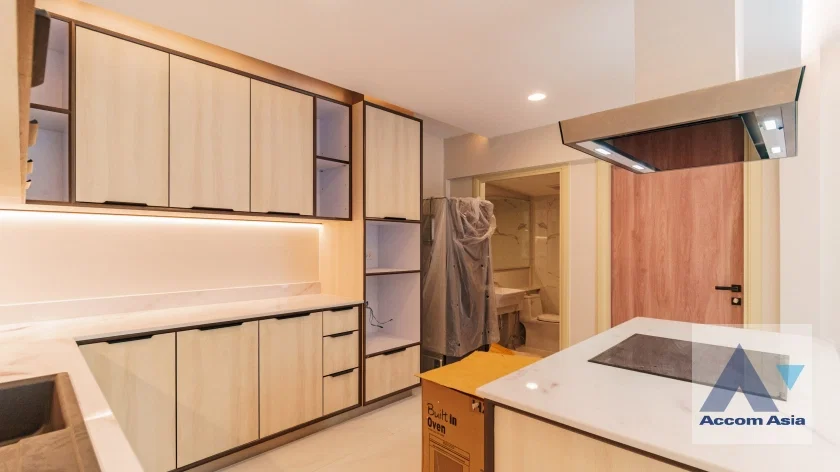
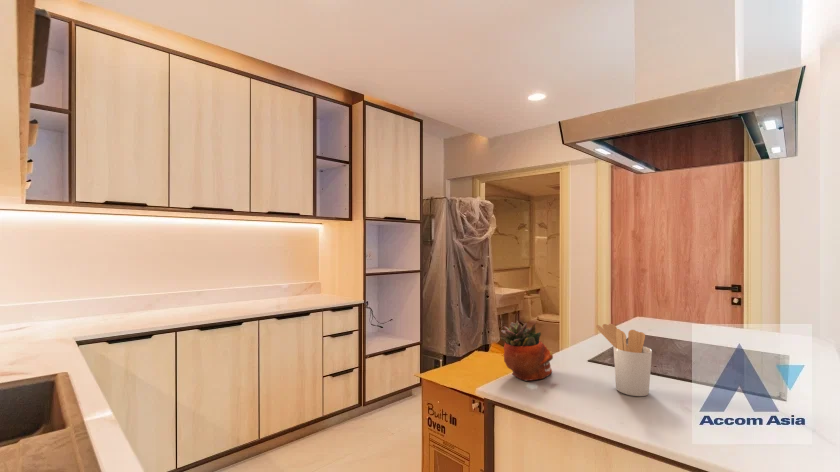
+ succulent planter [499,320,554,382]
+ utensil holder [595,323,653,397]
